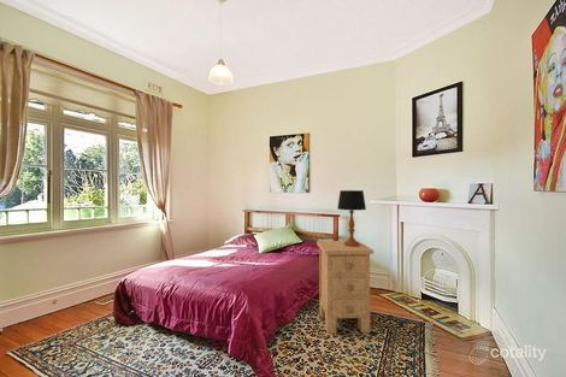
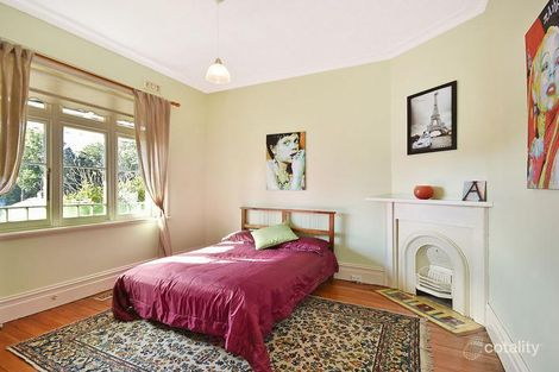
- table lamp [336,189,367,247]
- nightstand [316,240,375,335]
